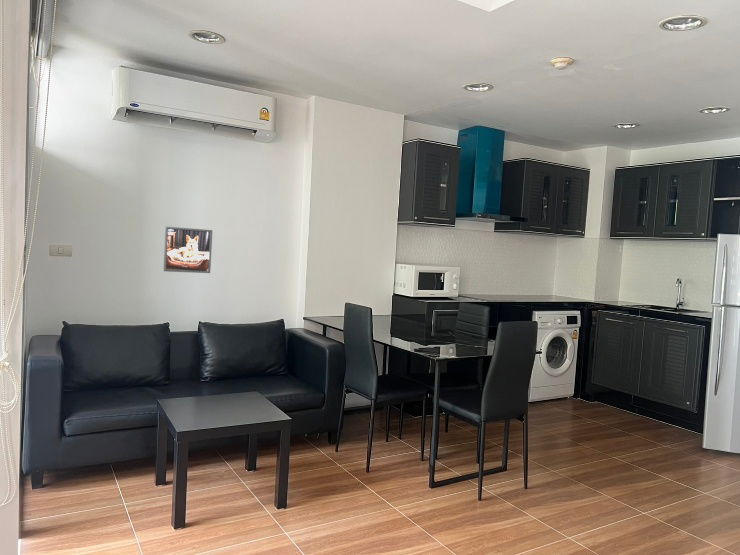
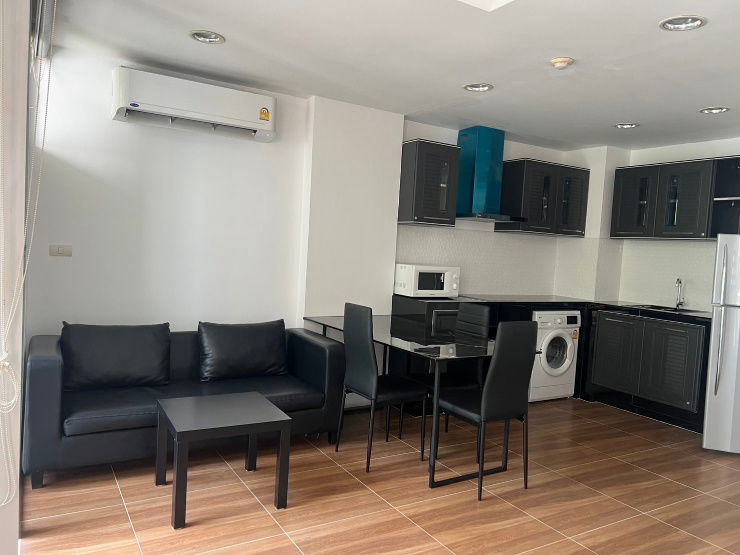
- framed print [163,226,213,274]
